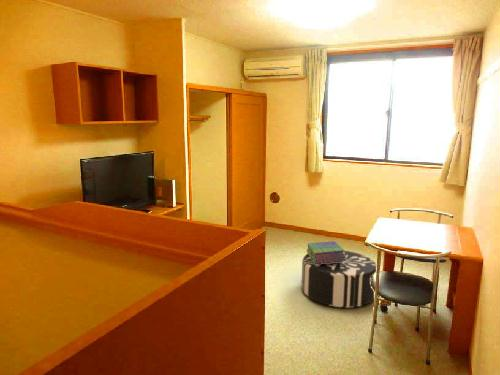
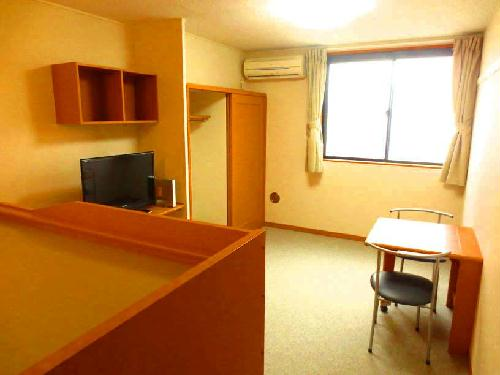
- stack of books [306,240,347,264]
- pouf [300,250,378,309]
